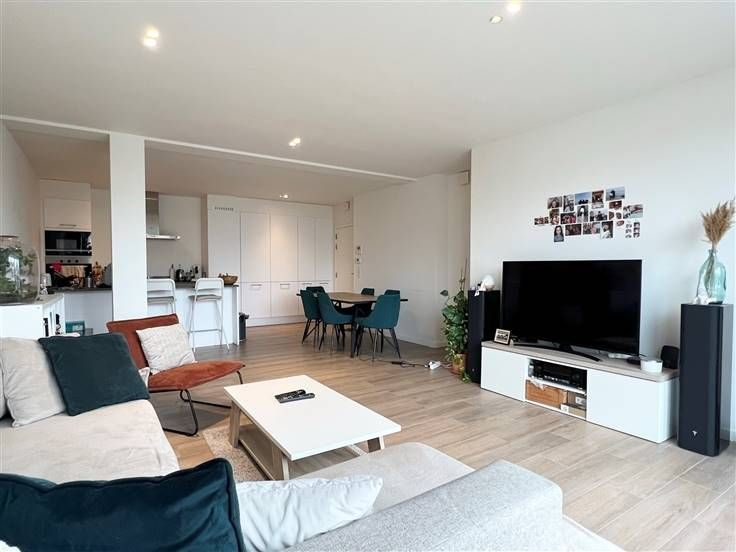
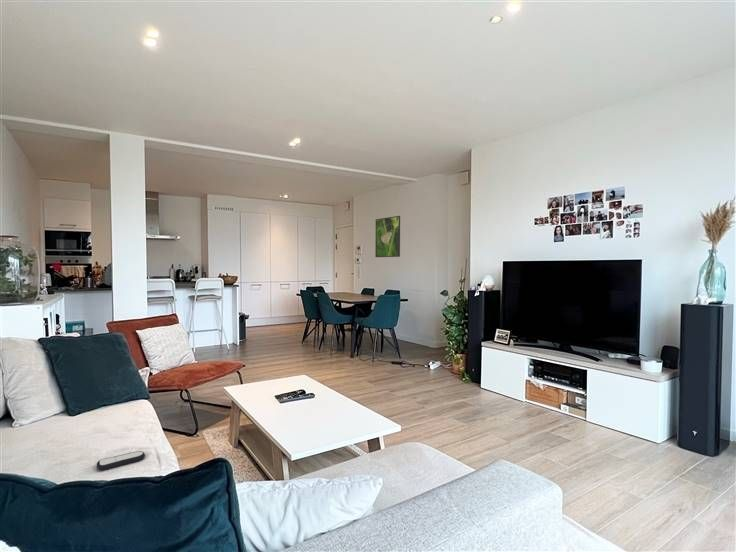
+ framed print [374,215,401,258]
+ remote control [96,450,146,471]
